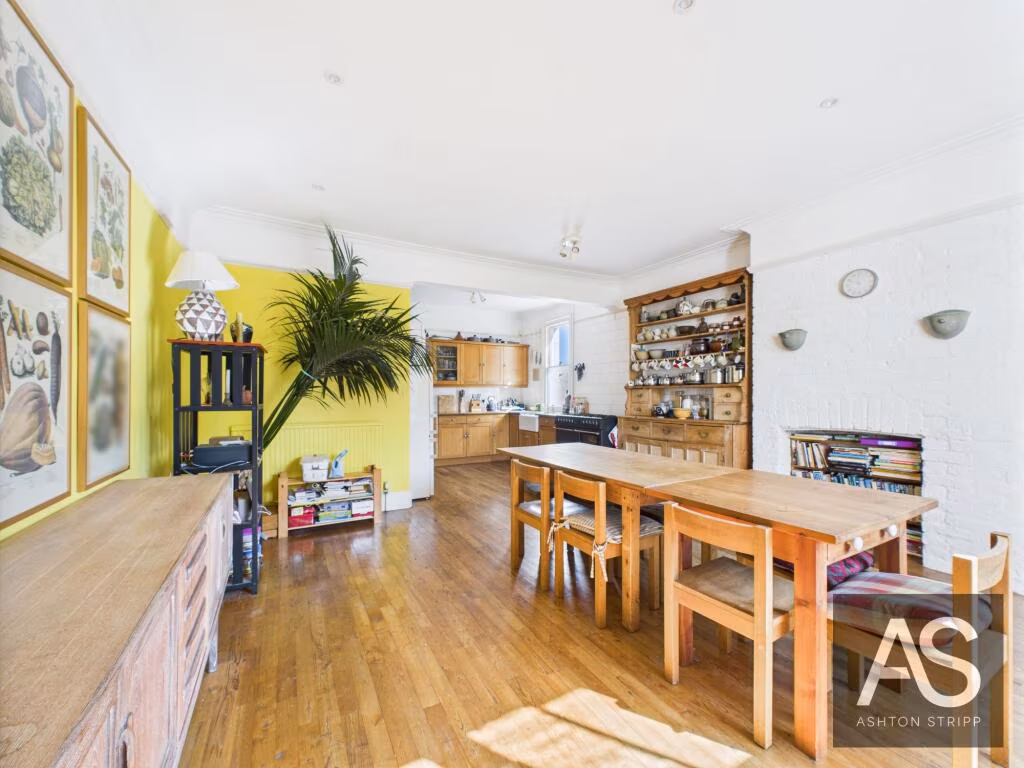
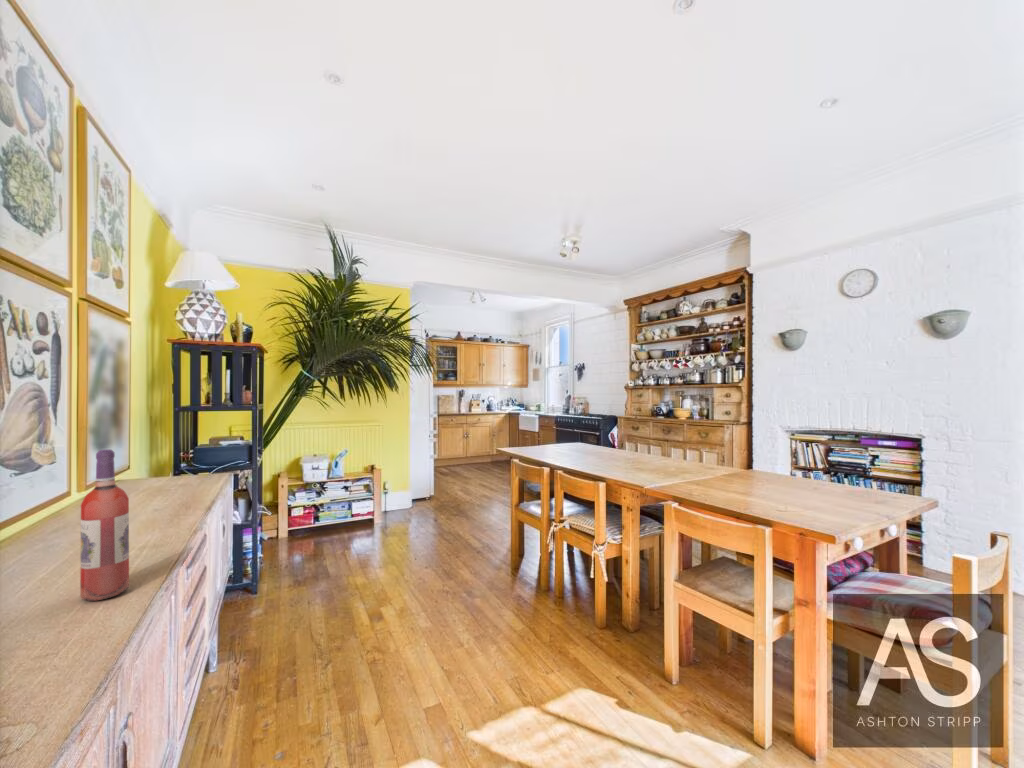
+ wine bottle [79,448,130,602]
